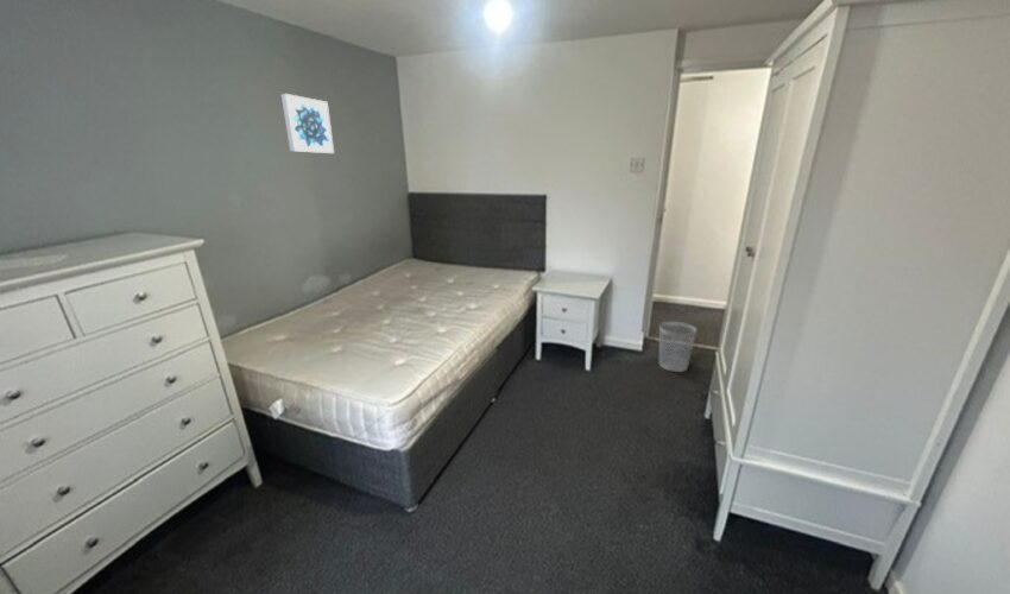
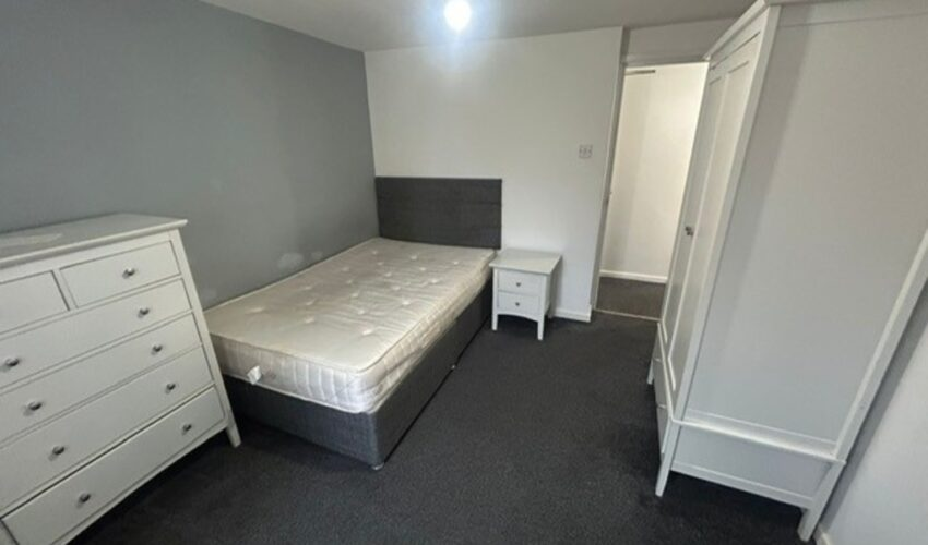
- wastebasket [658,321,697,373]
- wall art [280,93,335,154]
